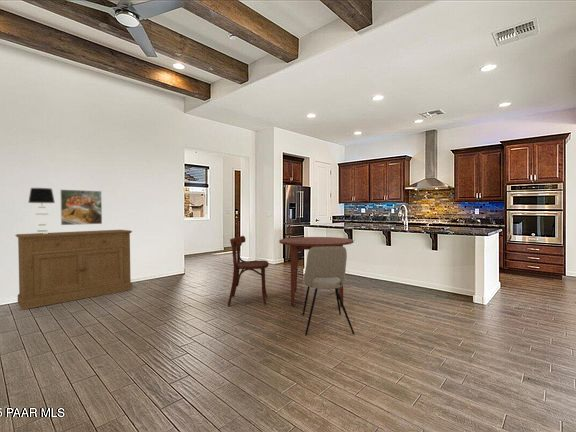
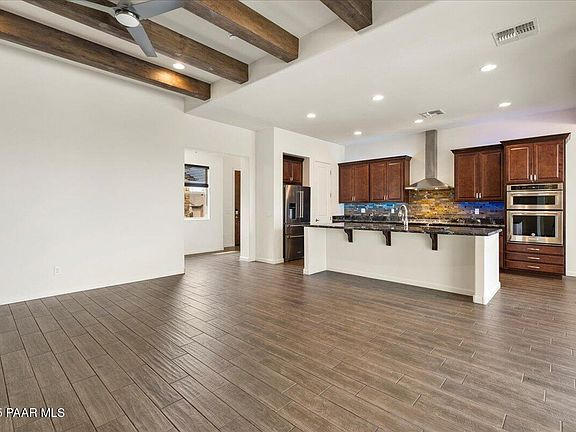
- dining chair [301,246,356,336]
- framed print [59,189,103,226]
- dining chair [227,235,269,307]
- table lamp [27,187,56,234]
- sideboard [14,229,133,311]
- dining table [278,236,355,307]
